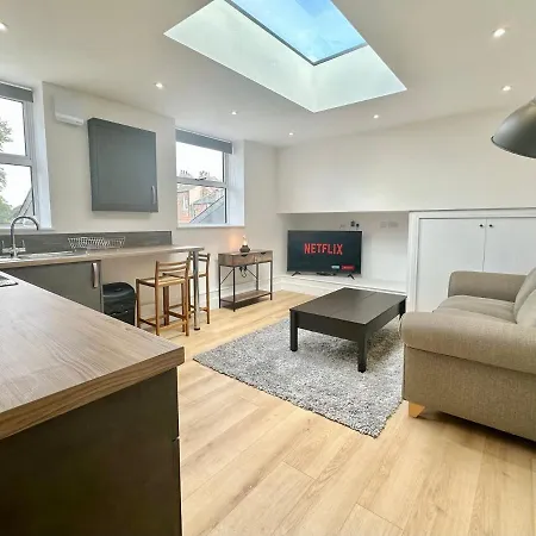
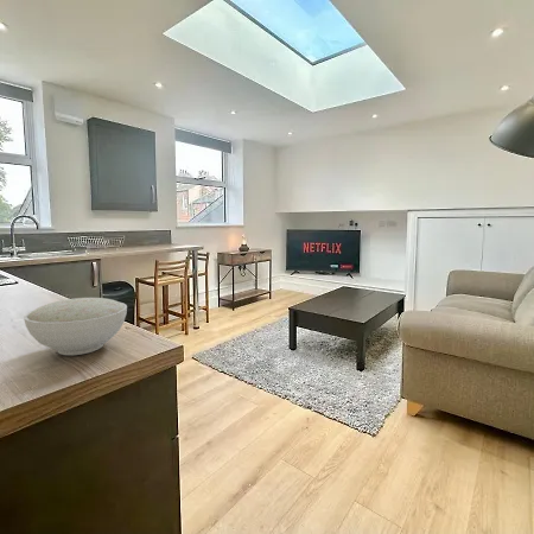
+ bowl [23,297,128,356]
